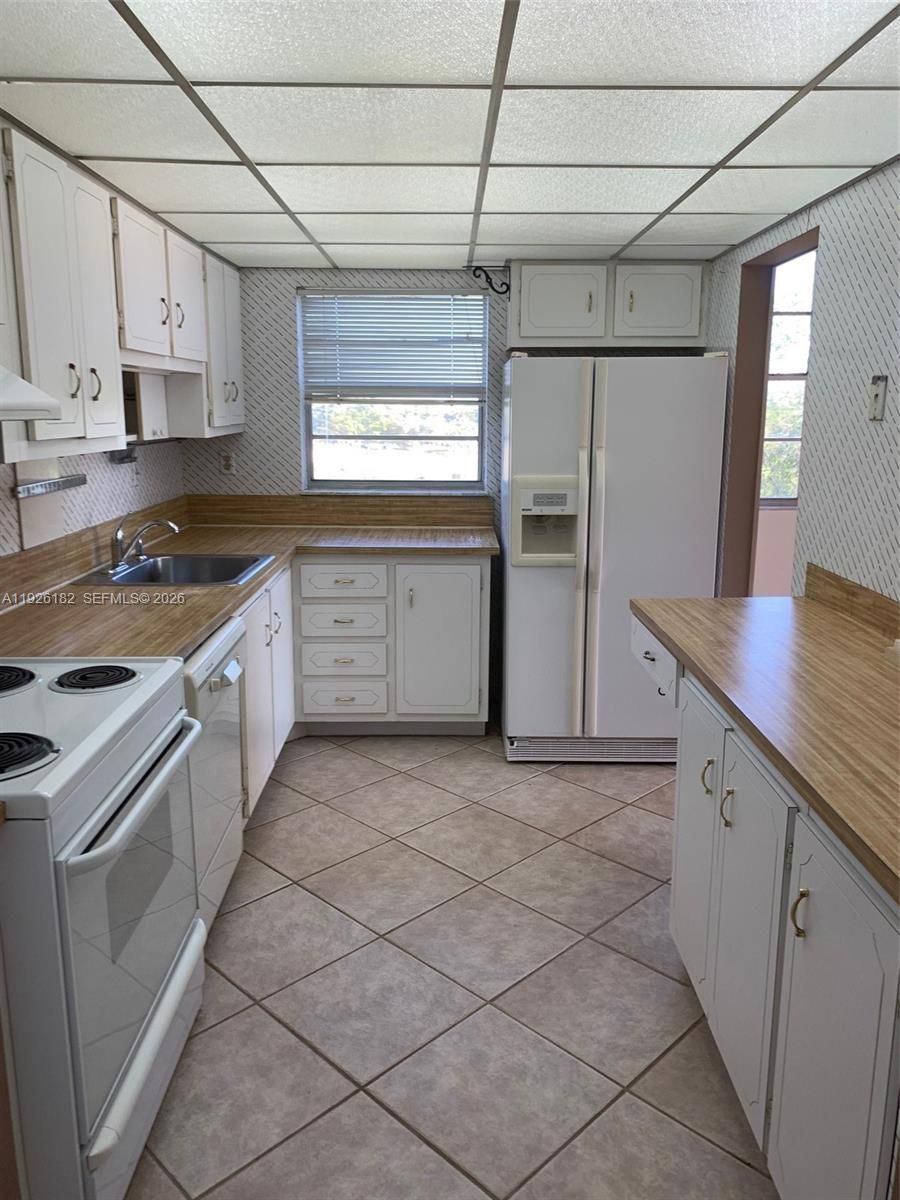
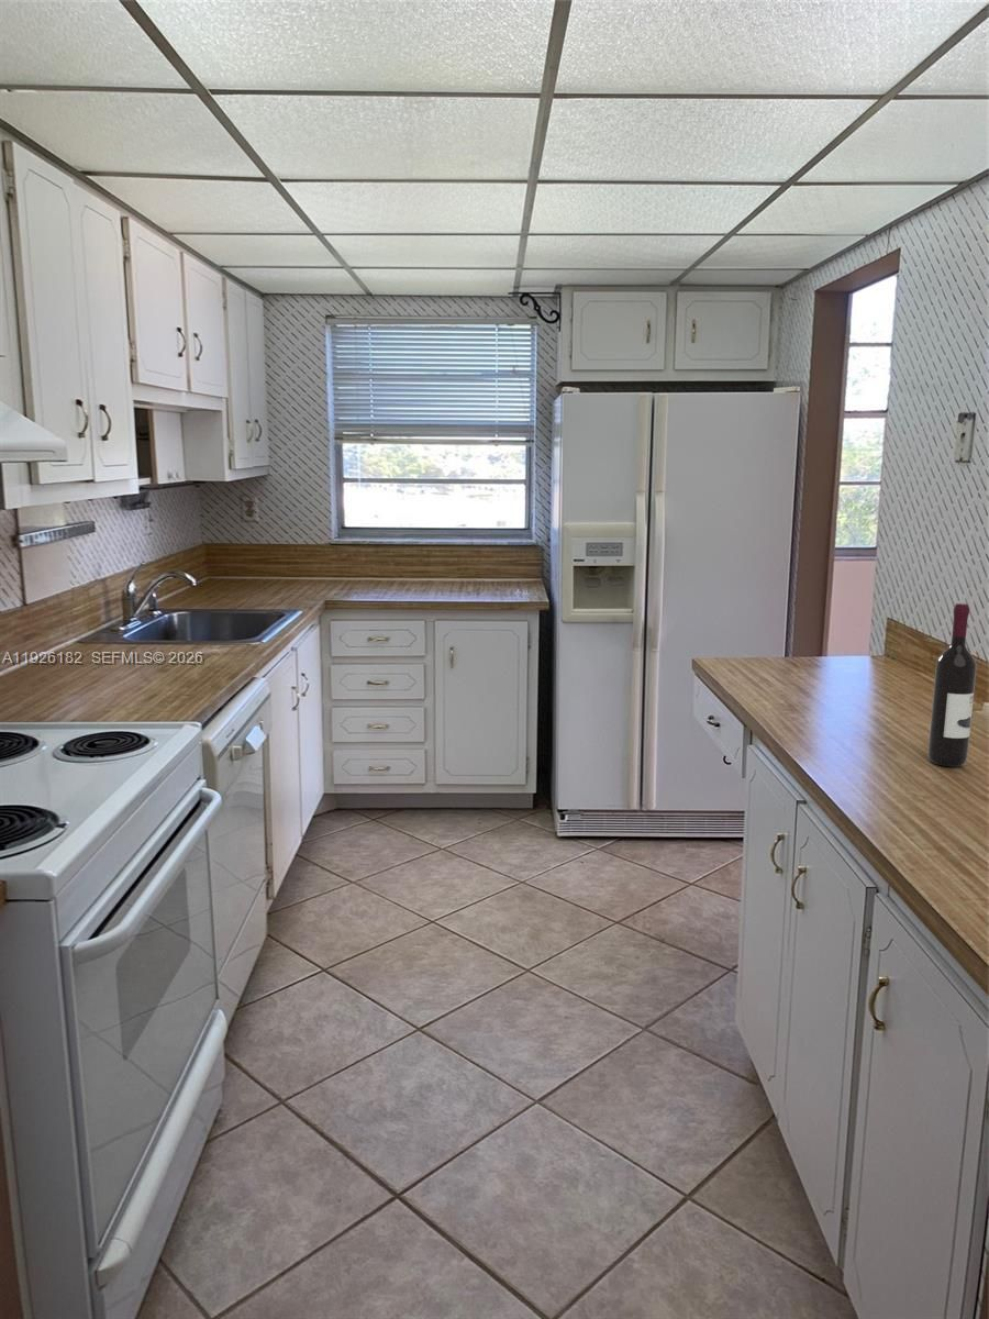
+ wine bottle [927,602,978,768]
